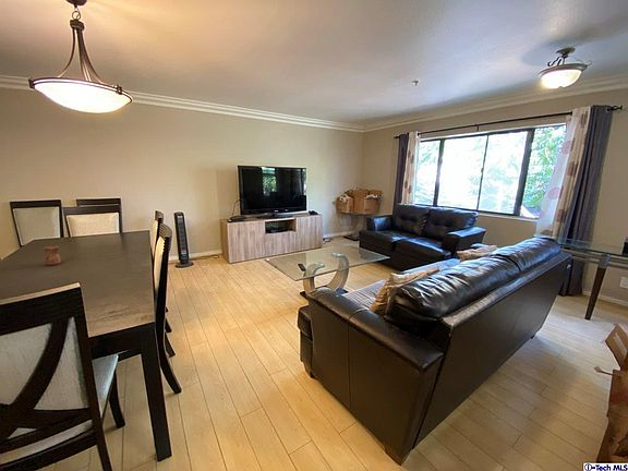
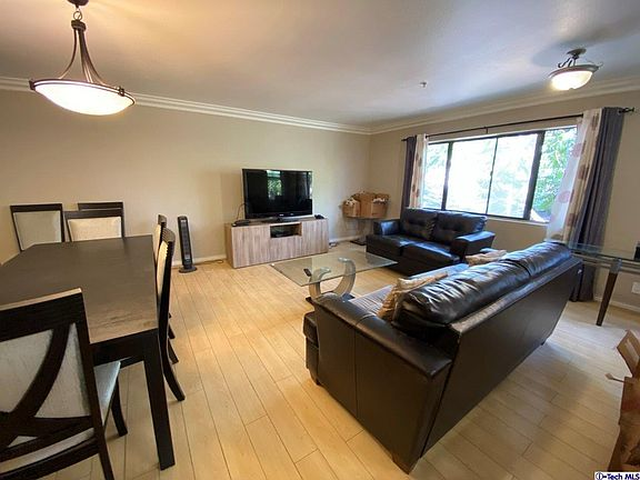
- cup [44,245,63,266]
